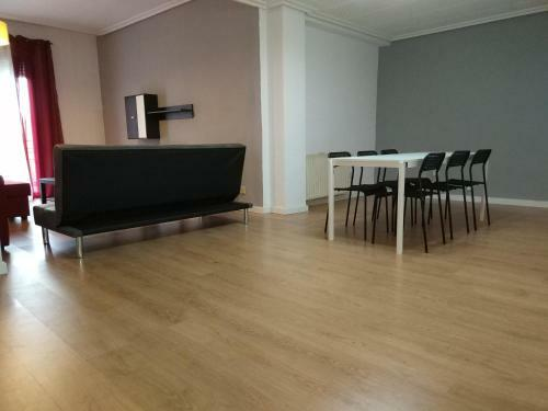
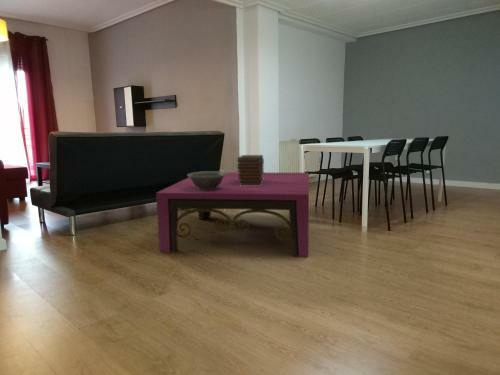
+ book stack [236,154,265,186]
+ coffee table [155,172,310,258]
+ decorative bowl [186,170,228,190]
